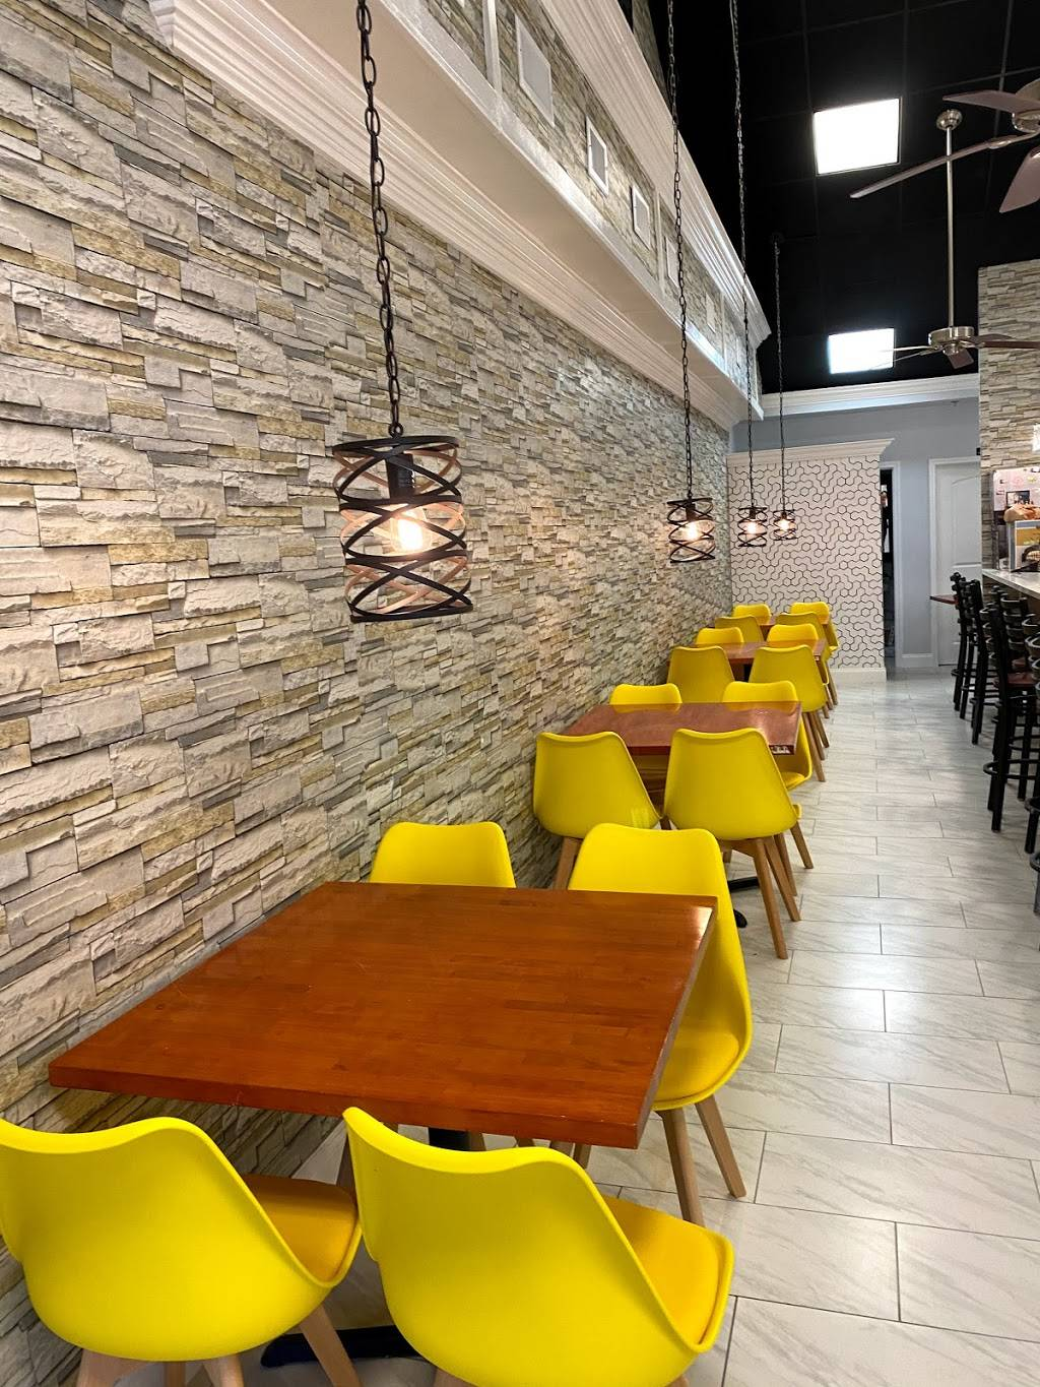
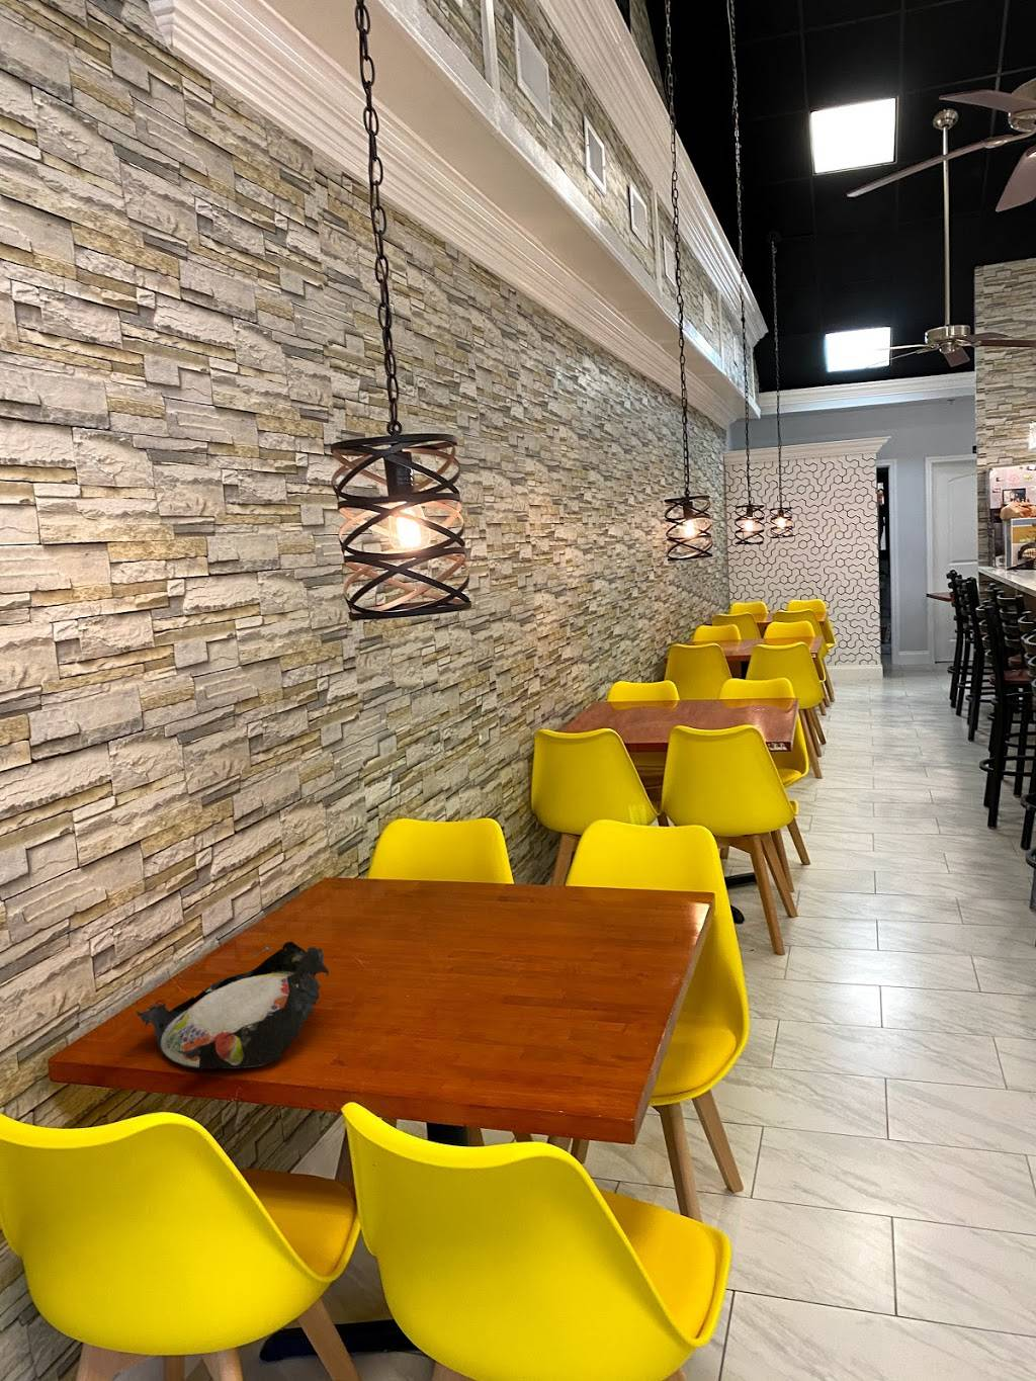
+ plate [135,940,330,1072]
